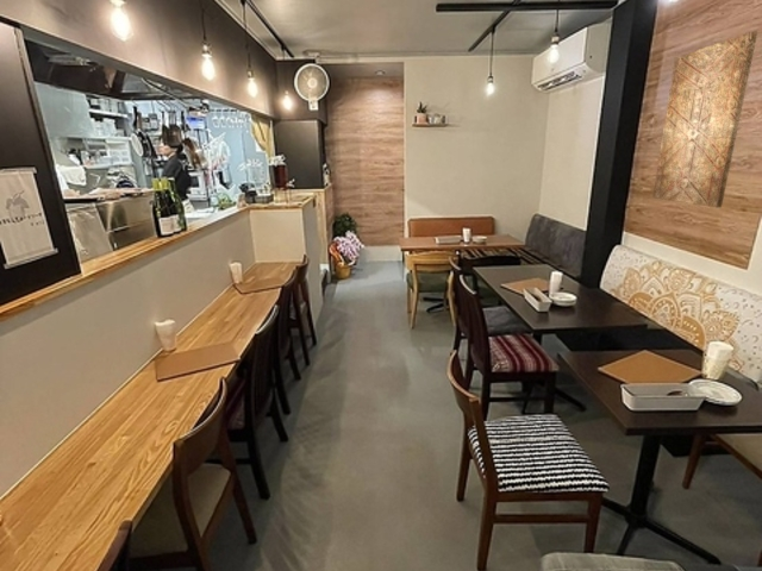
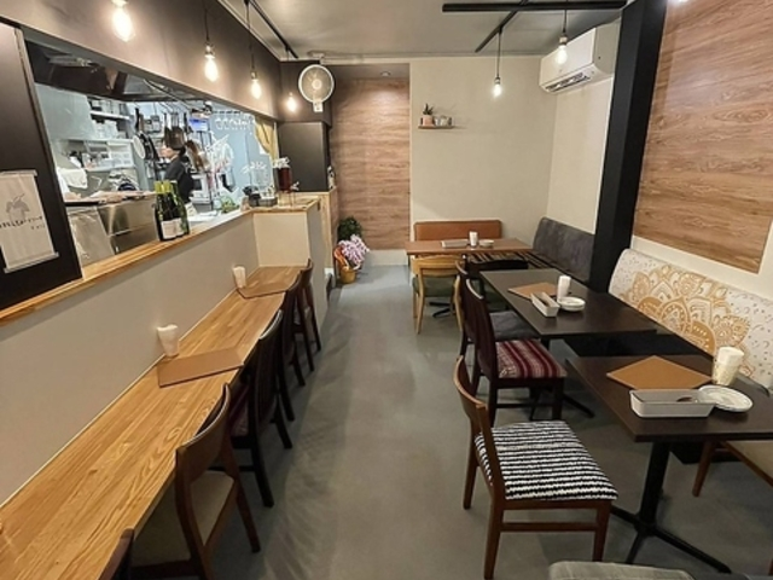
- wall art [651,31,758,208]
